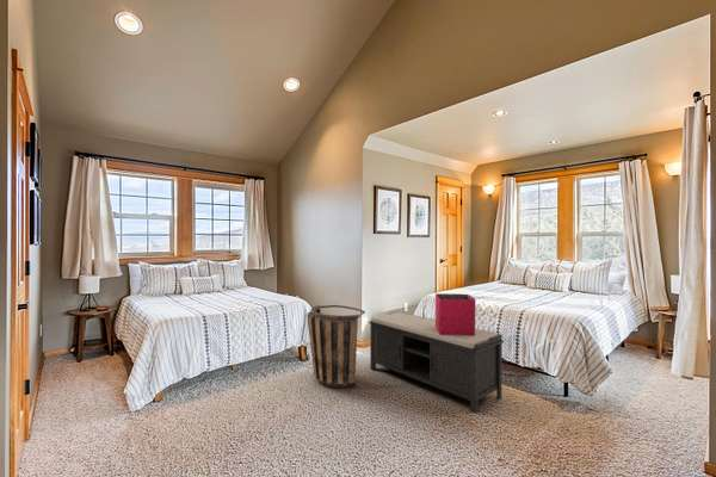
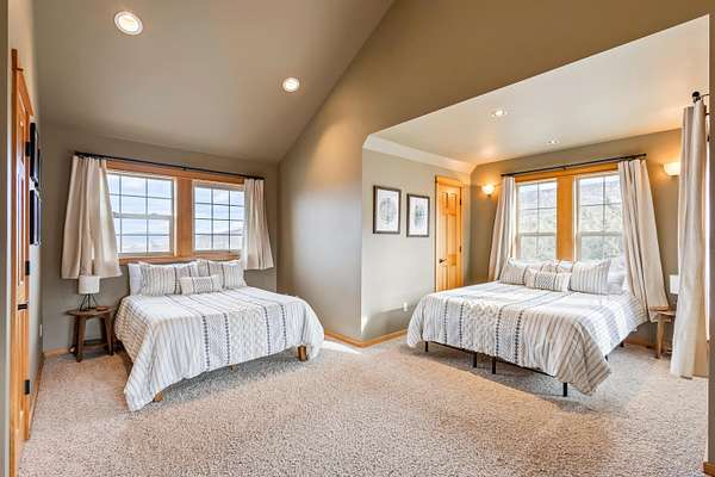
- storage bin [434,292,476,336]
- bench [368,310,505,414]
- basket [305,304,366,389]
